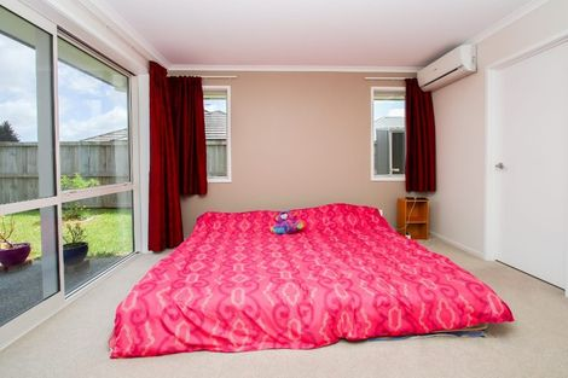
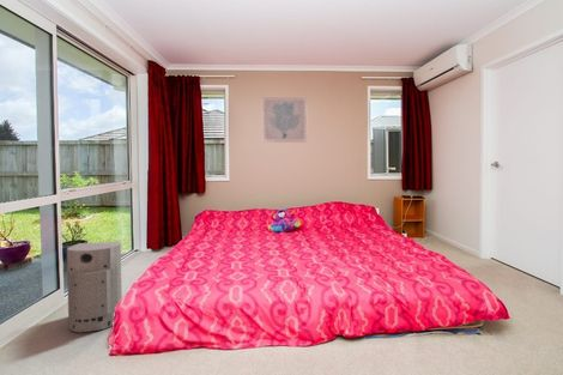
+ fan [66,241,123,333]
+ wall art [261,96,308,144]
